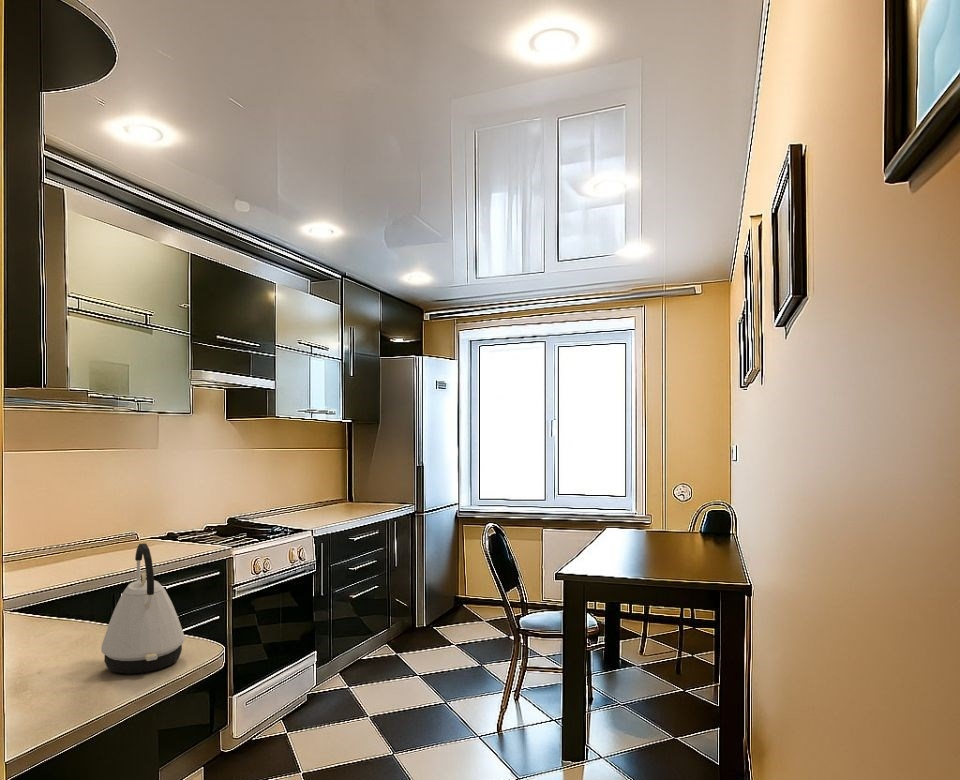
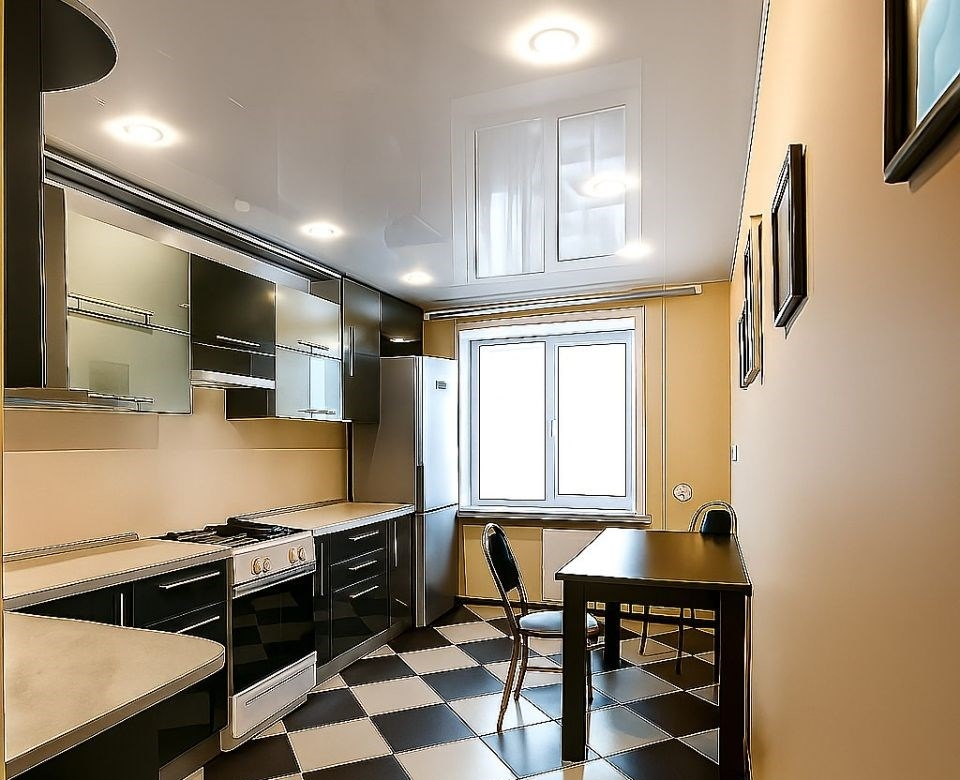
- kettle [100,542,186,675]
